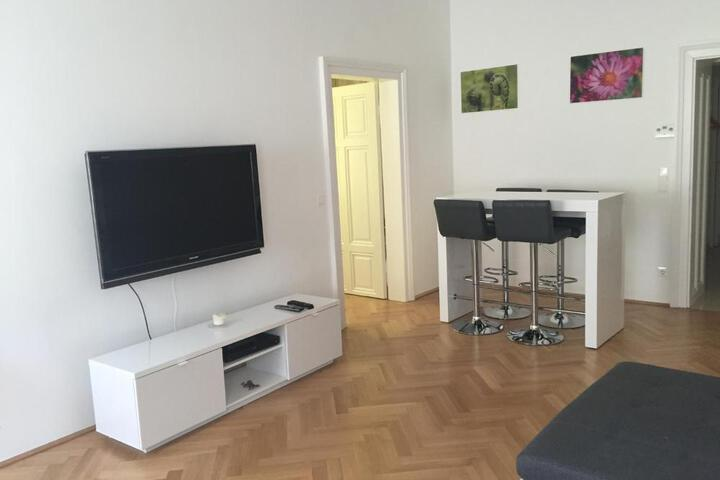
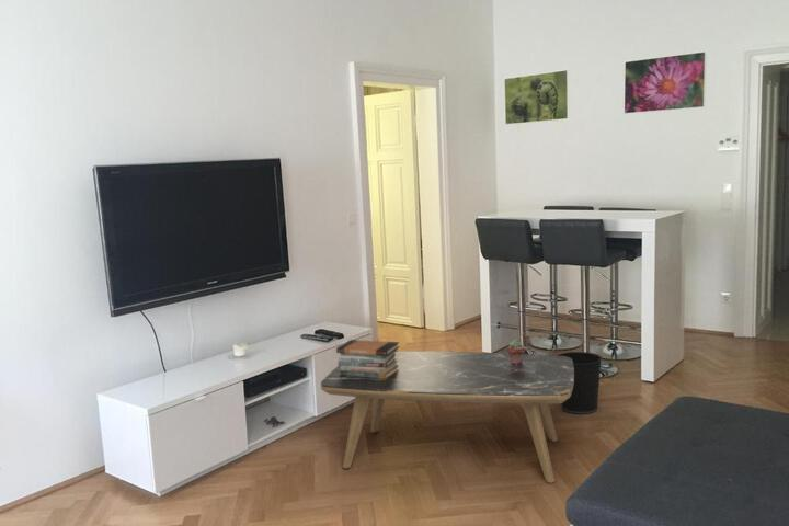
+ potted succulent [506,339,526,365]
+ wastebasket [556,351,603,415]
+ coffee table [320,351,574,484]
+ book stack [335,339,401,379]
